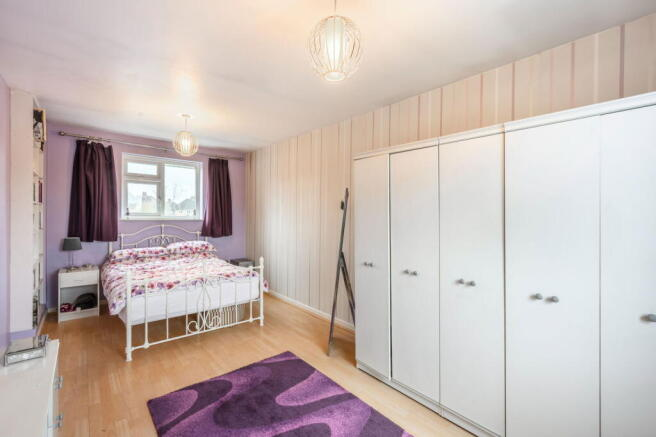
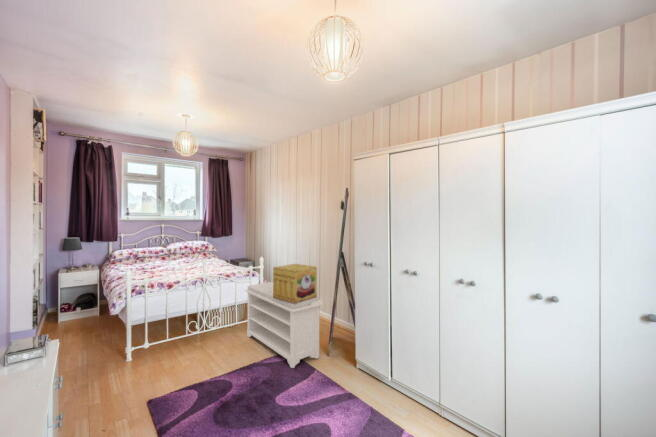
+ decorative box [272,263,318,304]
+ bench [244,281,324,369]
